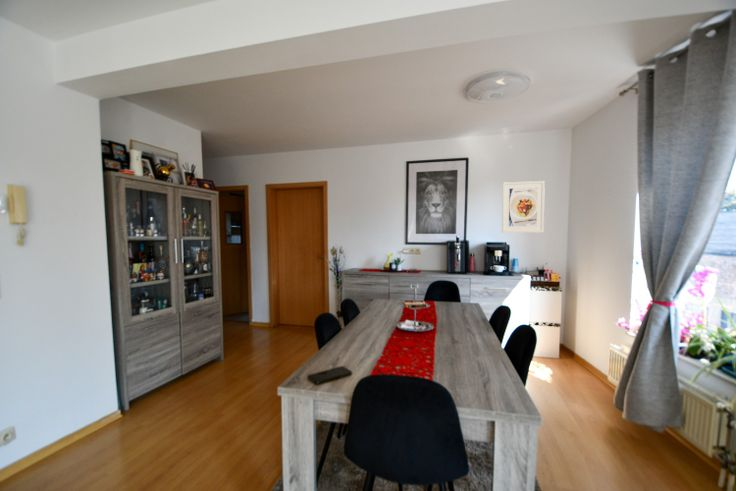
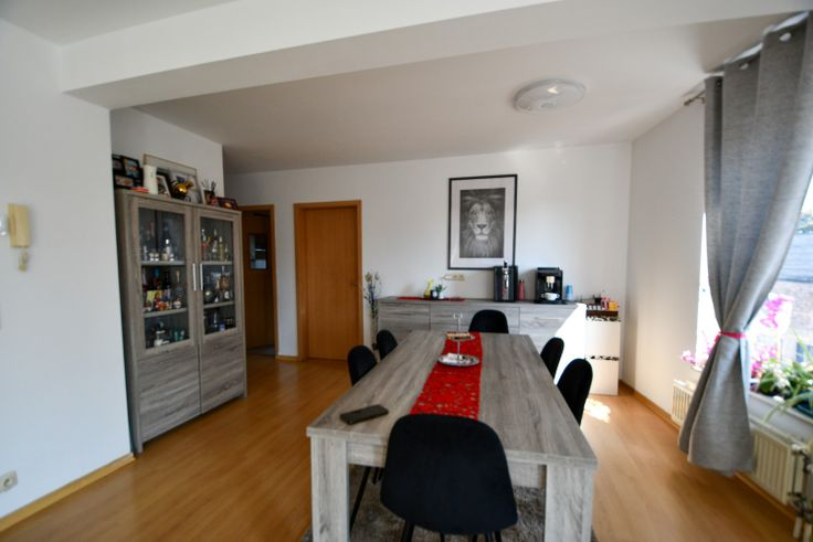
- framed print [501,180,546,233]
